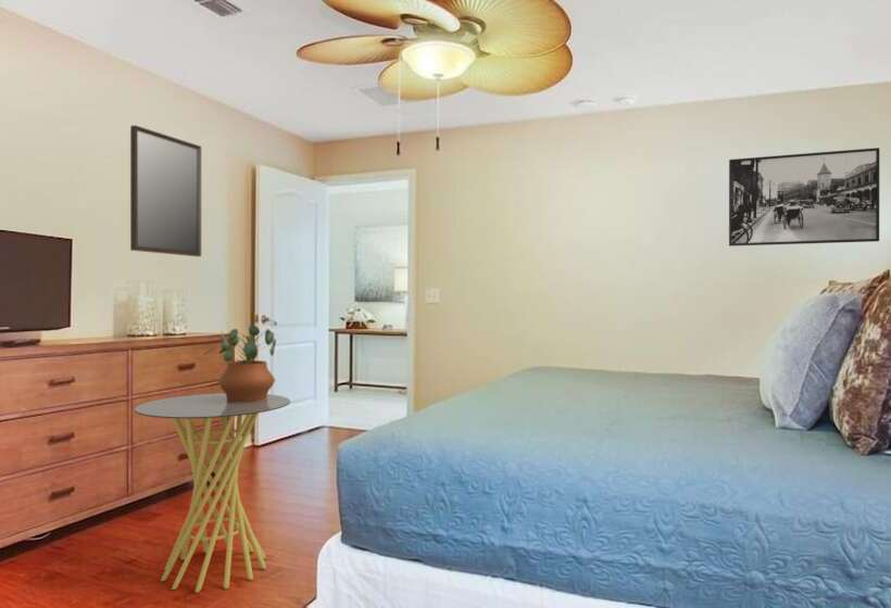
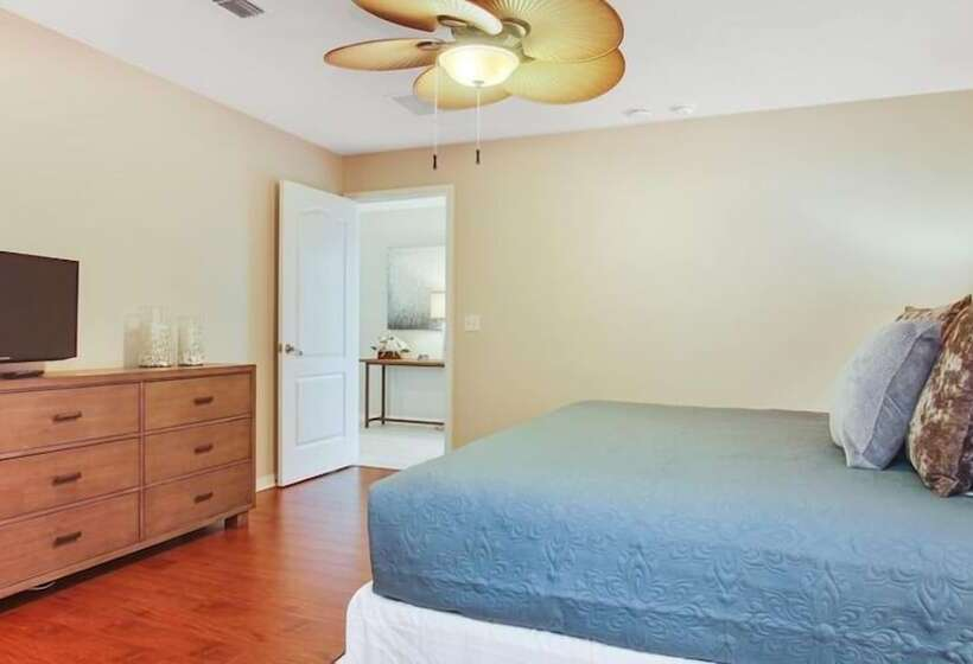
- side table [134,392,291,594]
- potted plant [202,325,277,403]
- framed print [728,147,880,248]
- home mirror [129,124,202,257]
